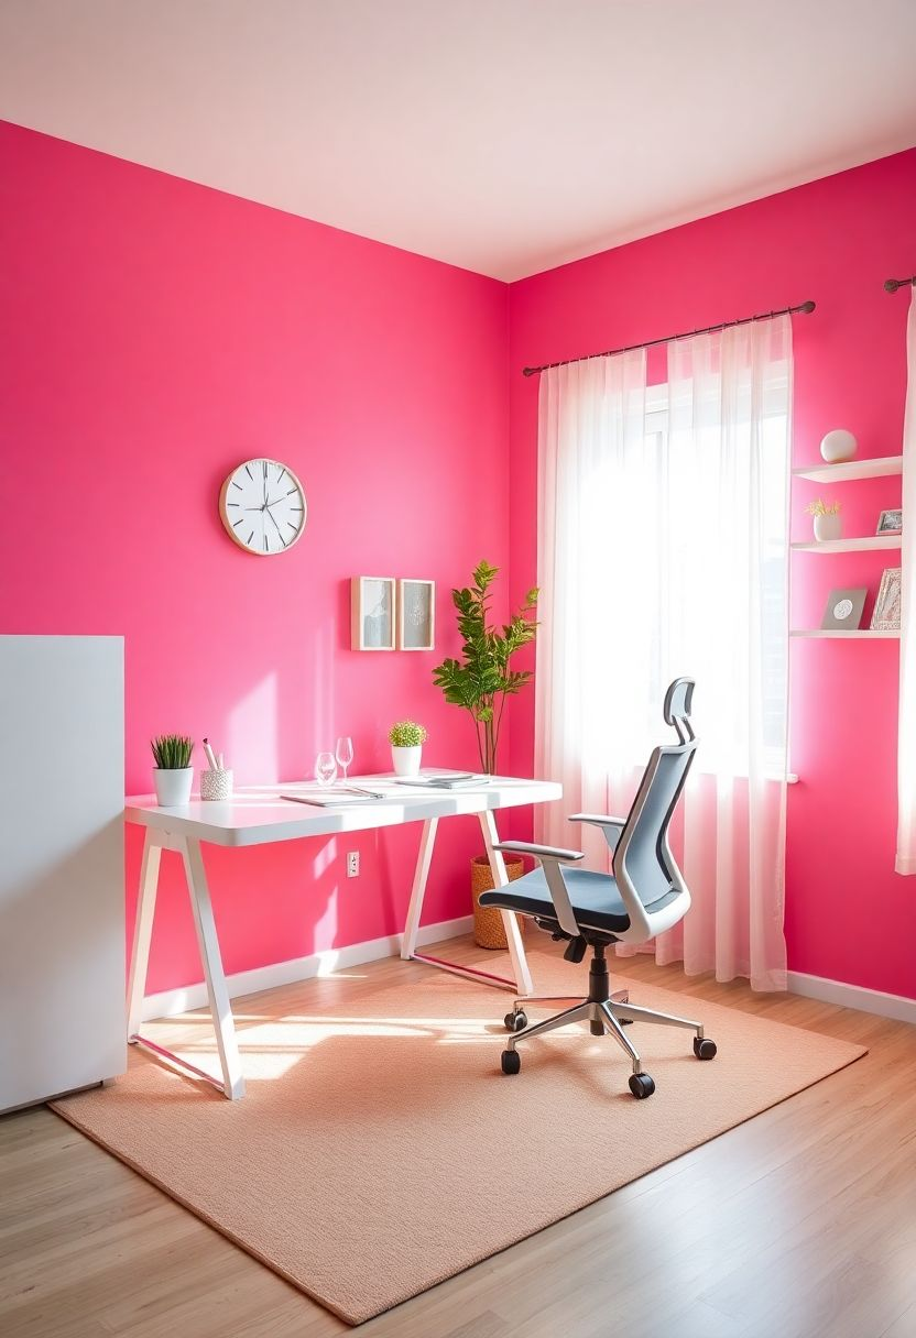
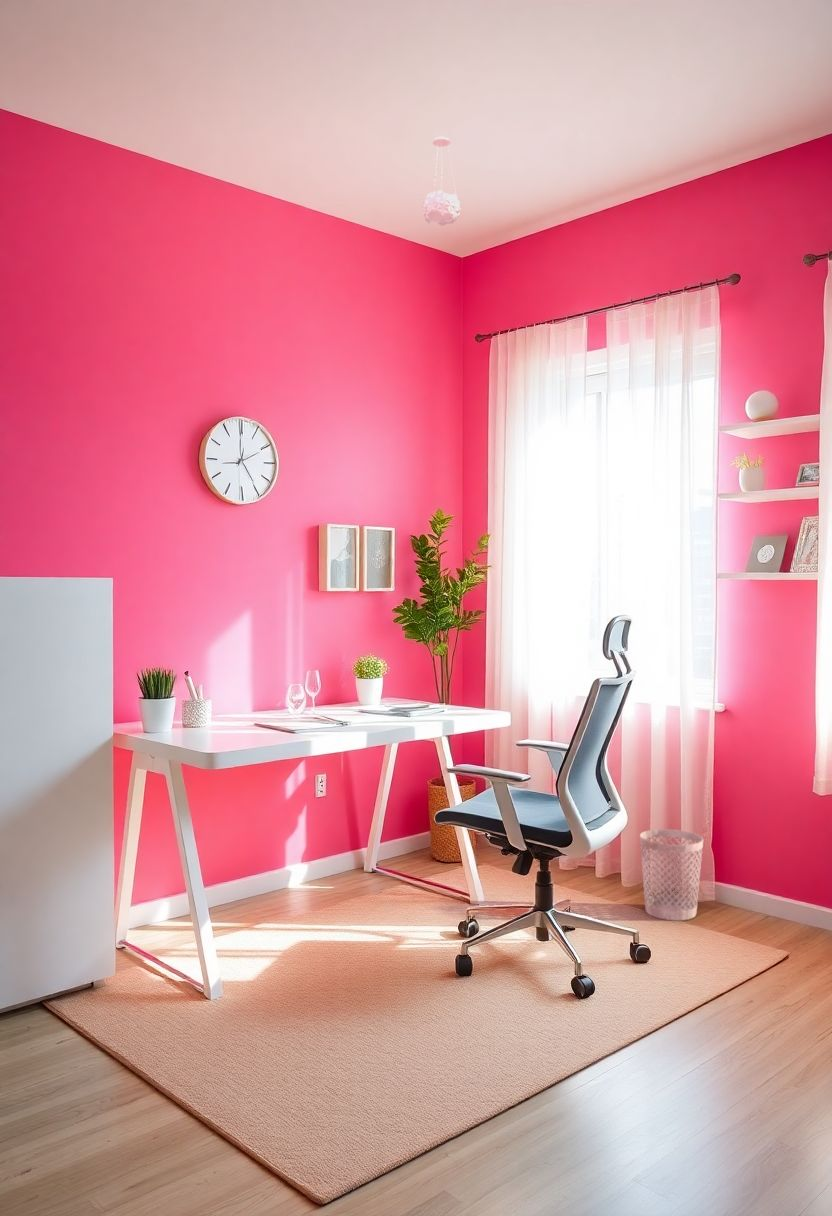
+ pendant light [421,136,462,227]
+ wastebasket [639,828,704,922]
